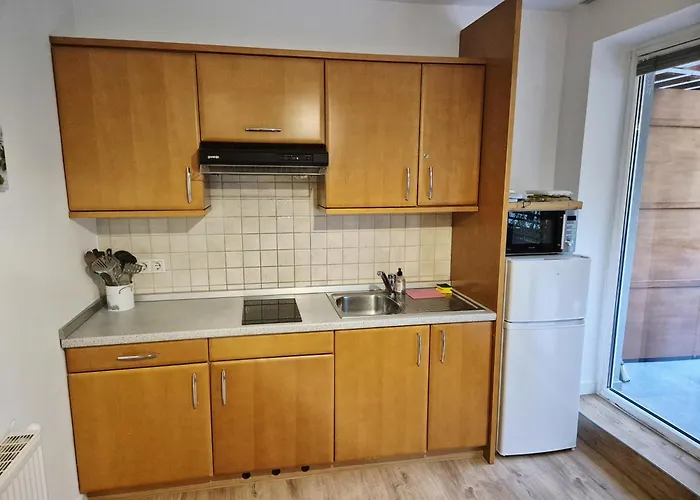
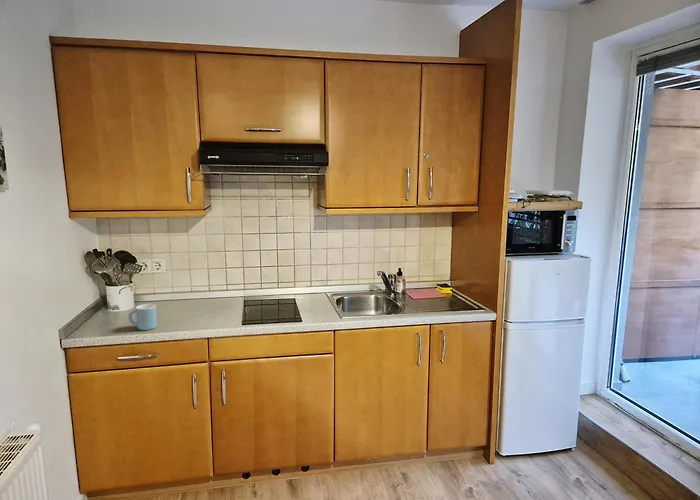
+ mug [128,303,158,331]
